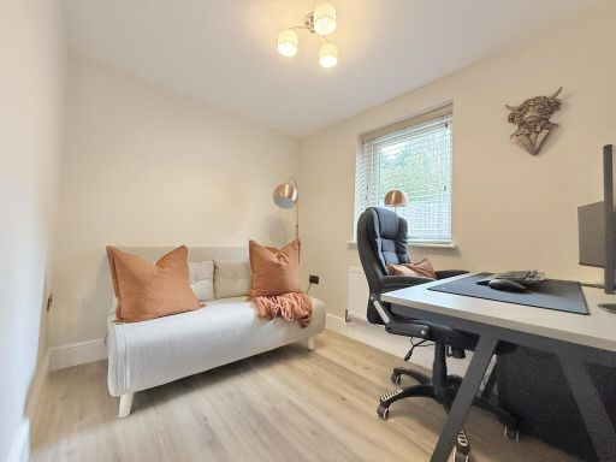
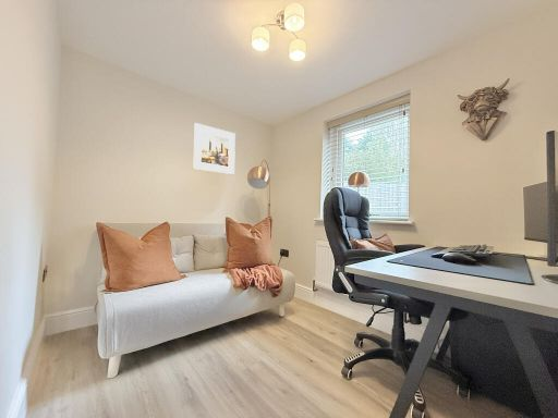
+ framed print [192,122,236,175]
